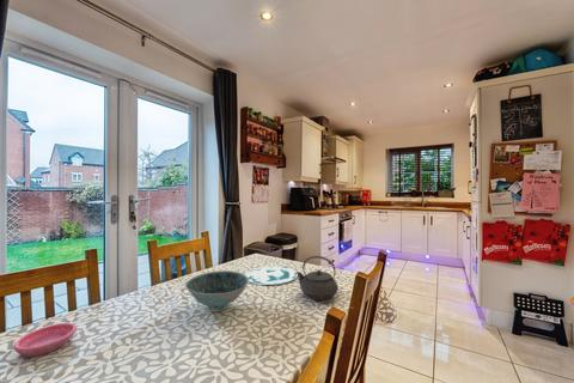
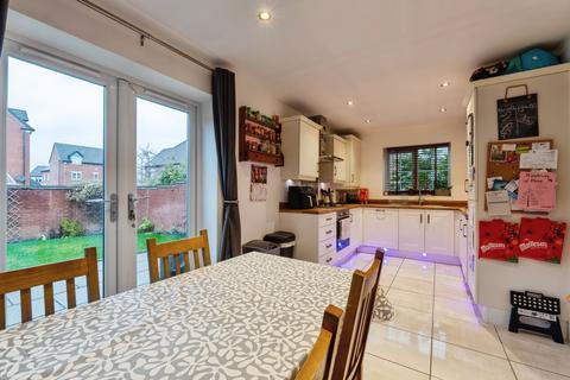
- plate [243,265,299,286]
- saucer [13,322,78,358]
- teapot [297,255,340,302]
- bowl [184,269,250,314]
